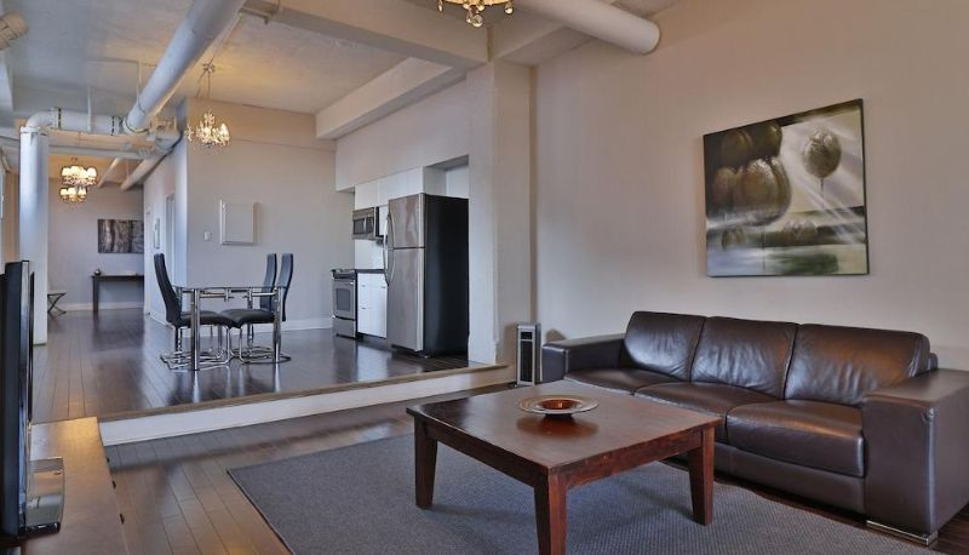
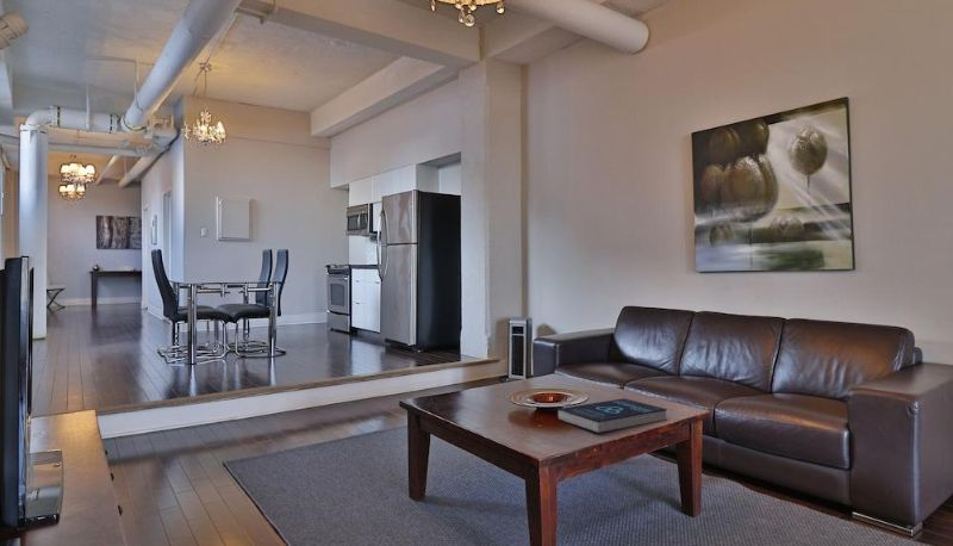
+ book [556,397,668,435]
